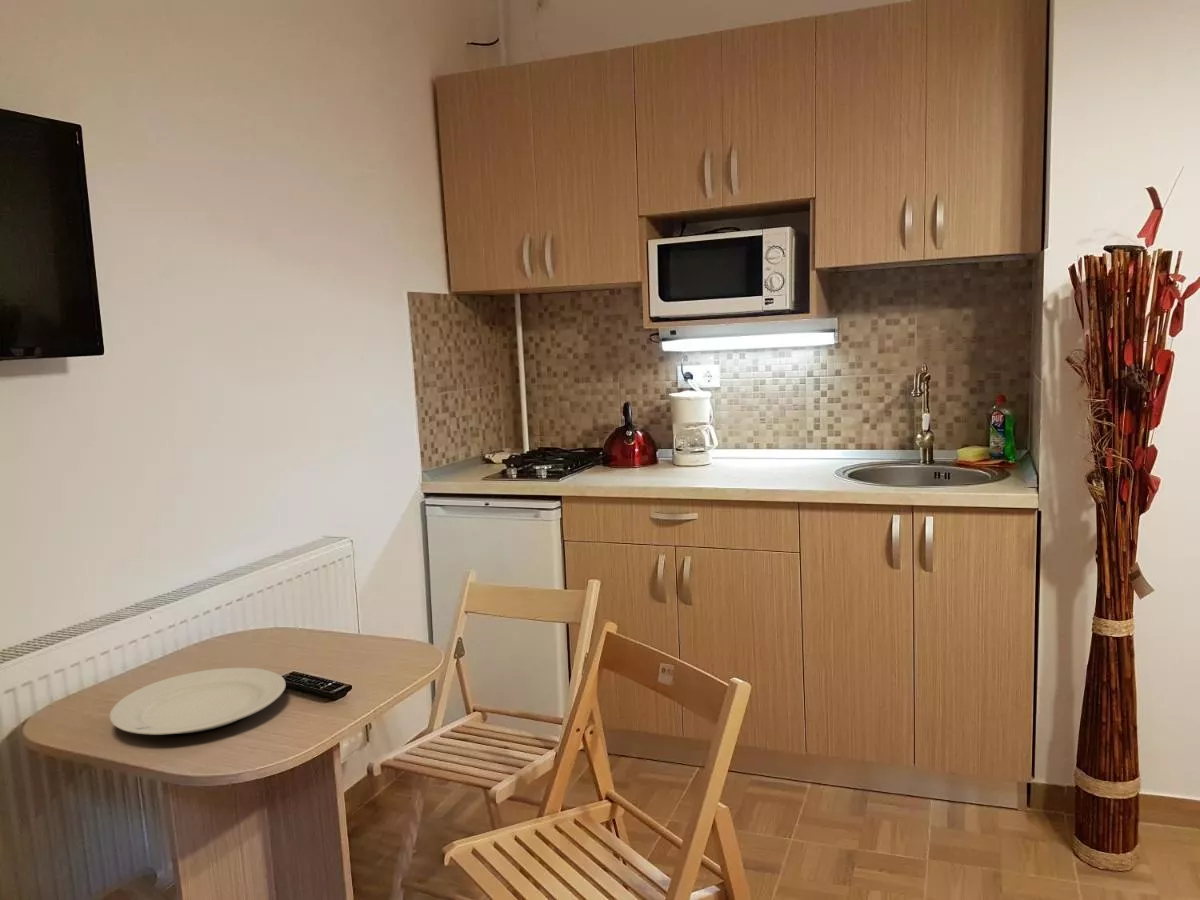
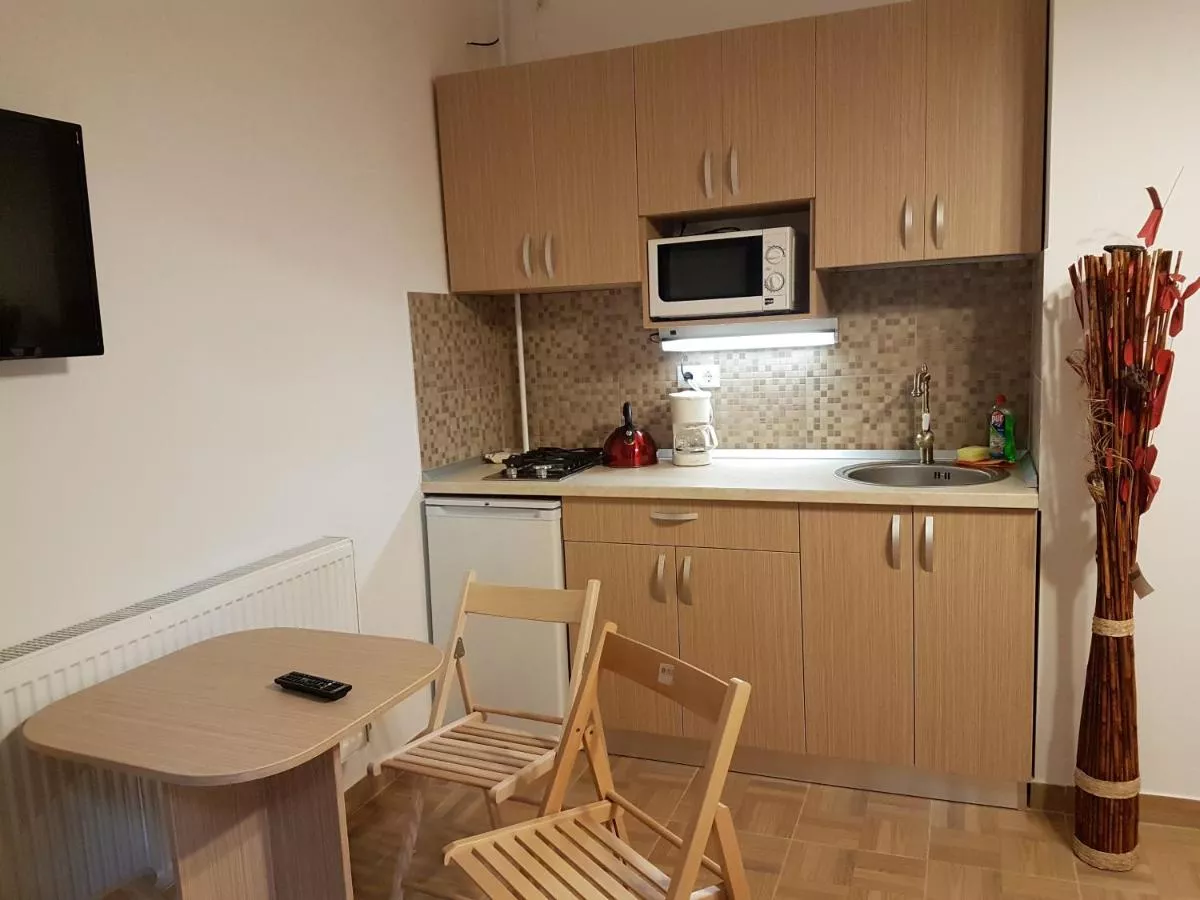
- chinaware [109,667,287,736]
